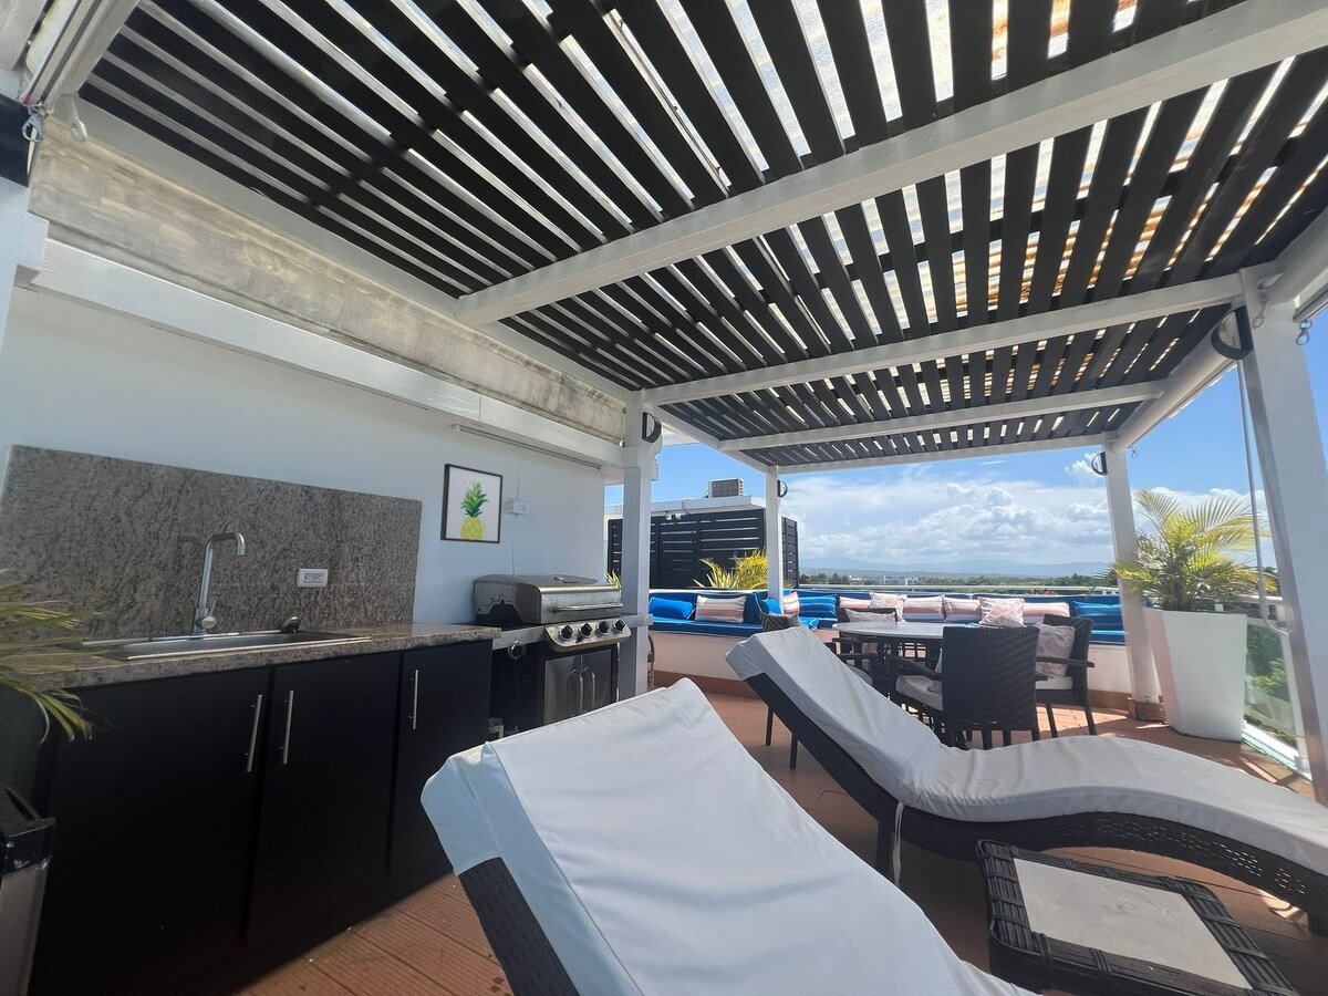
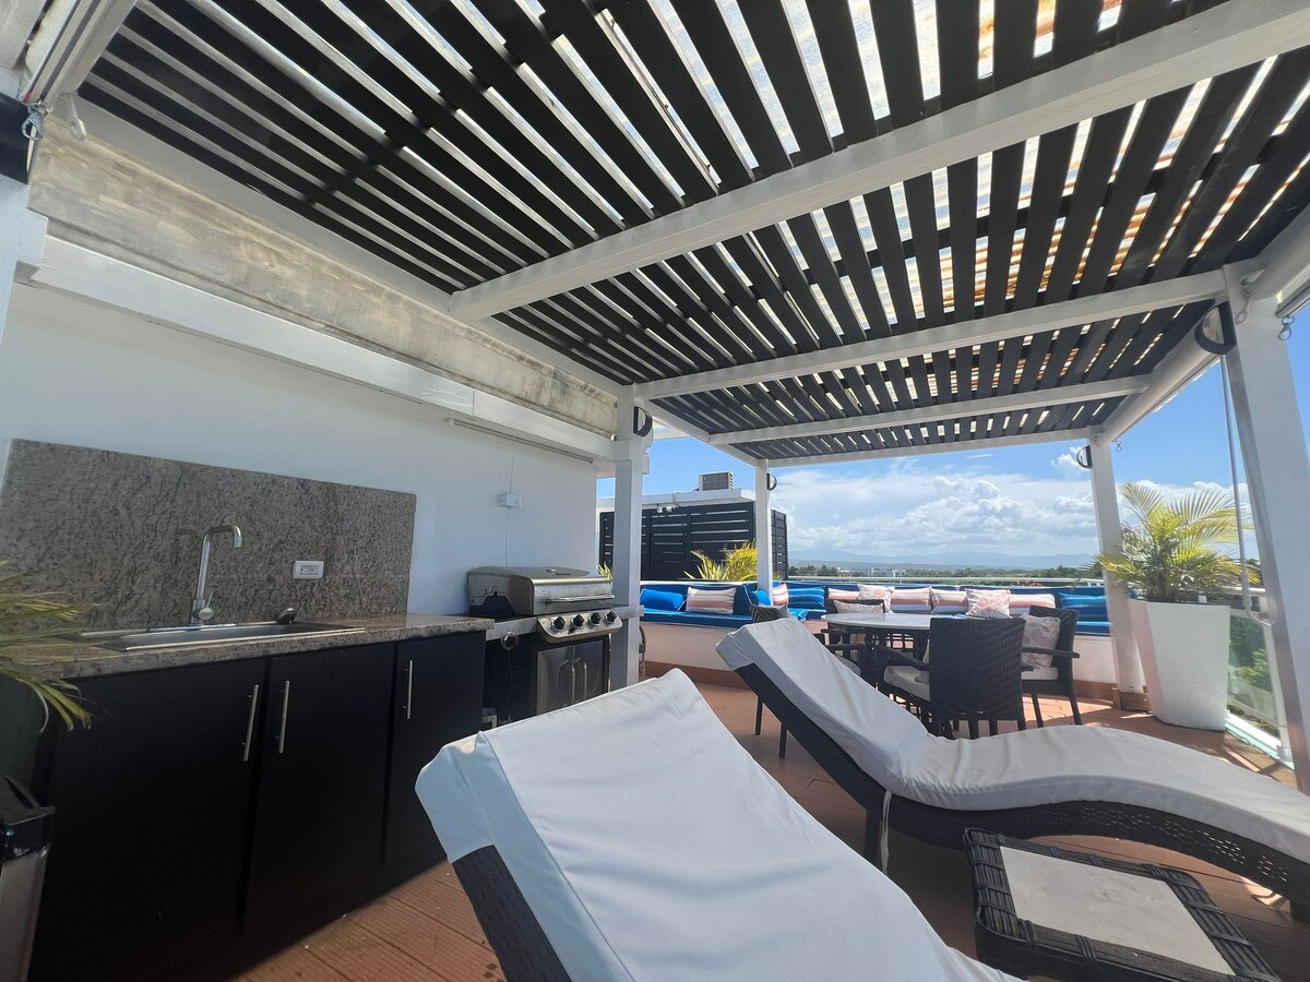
- wall art [439,463,504,544]
